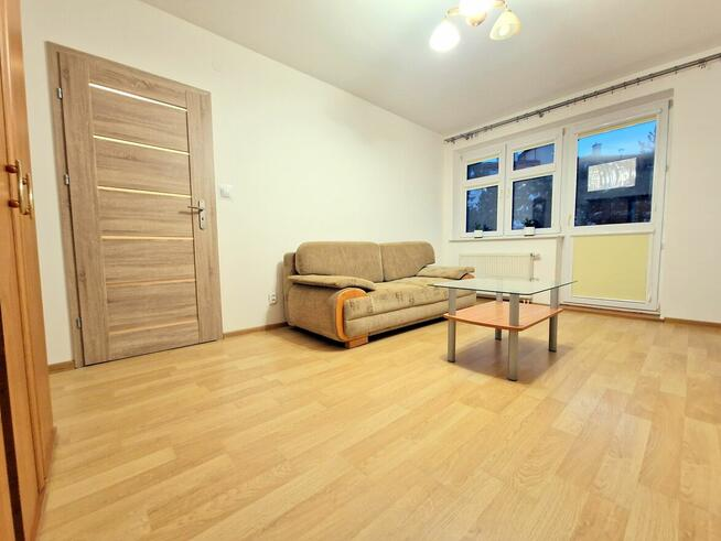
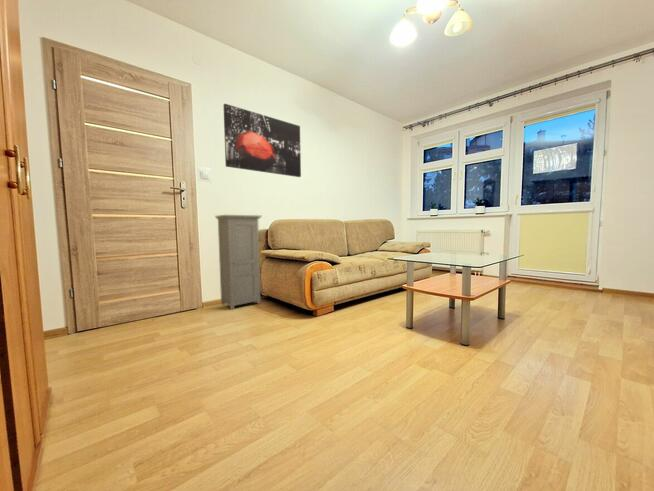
+ cabinet [214,214,263,311]
+ wall art [222,103,302,178]
